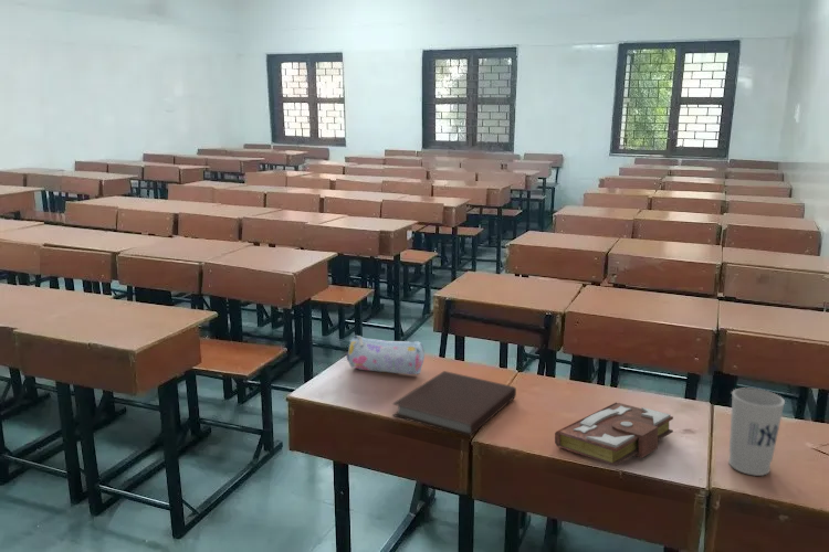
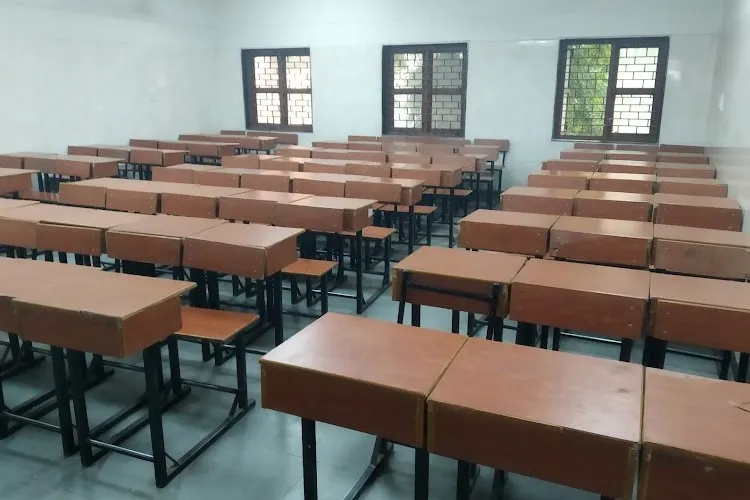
- notebook [391,370,517,437]
- cup [727,386,786,477]
- pencil case [345,335,426,375]
- book [554,401,674,467]
